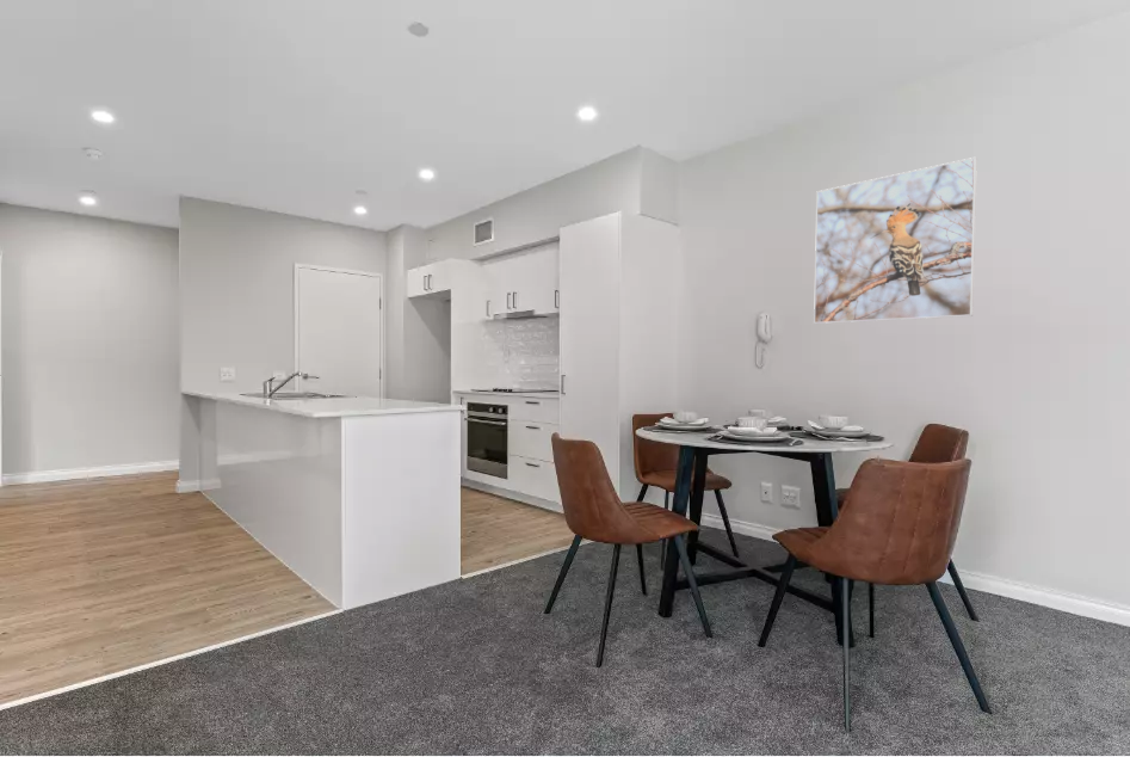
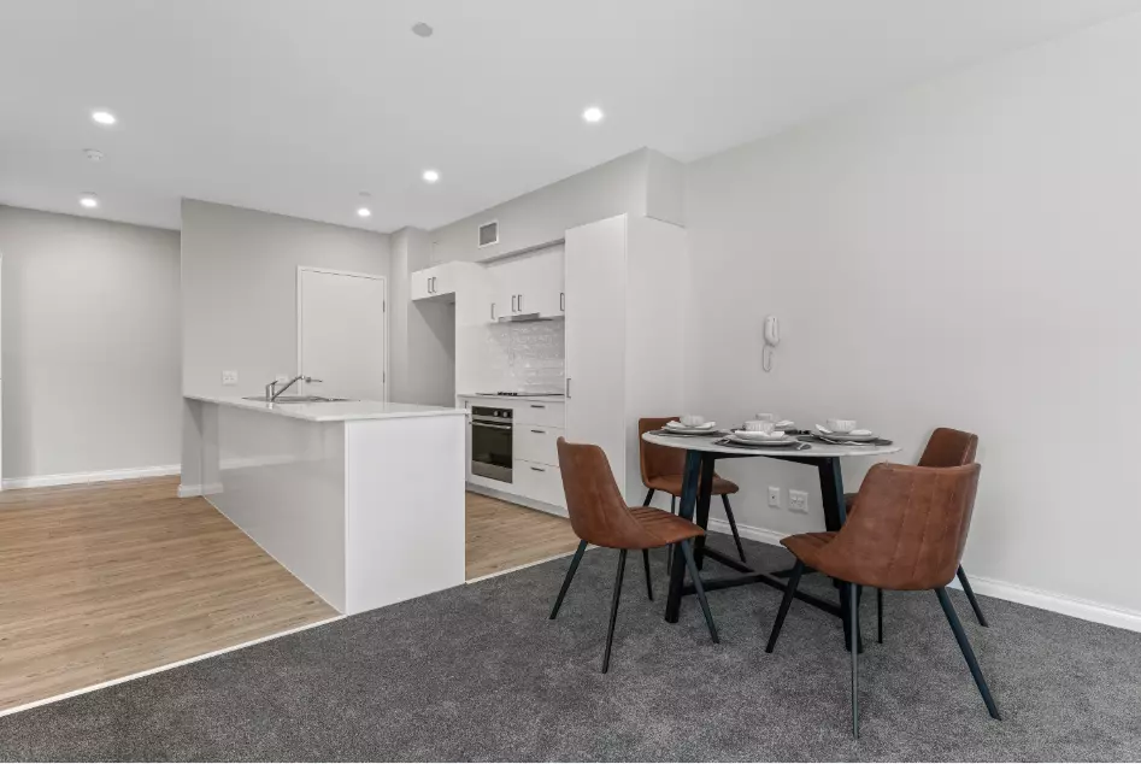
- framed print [813,156,978,325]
